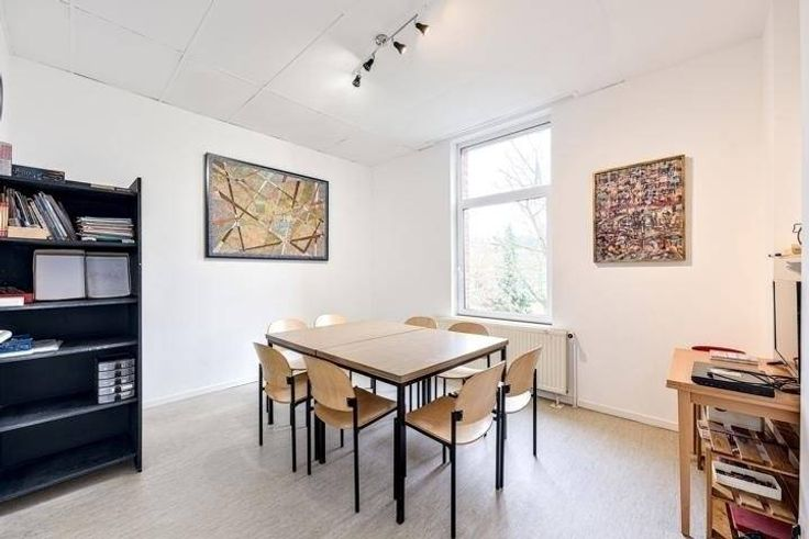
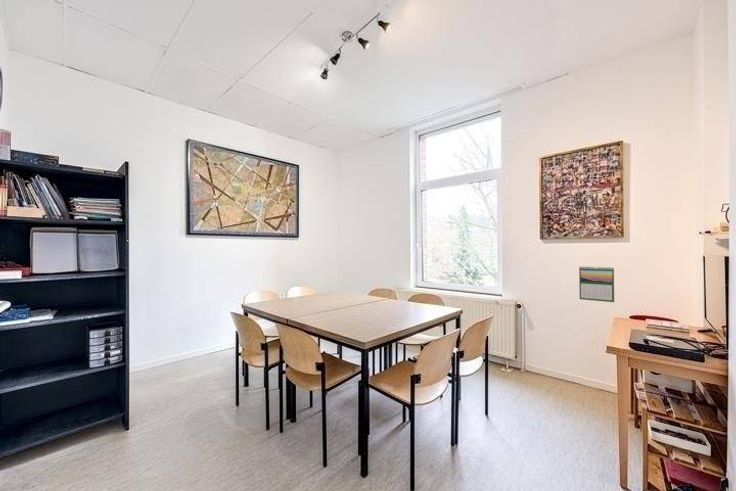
+ calendar [578,265,615,303]
